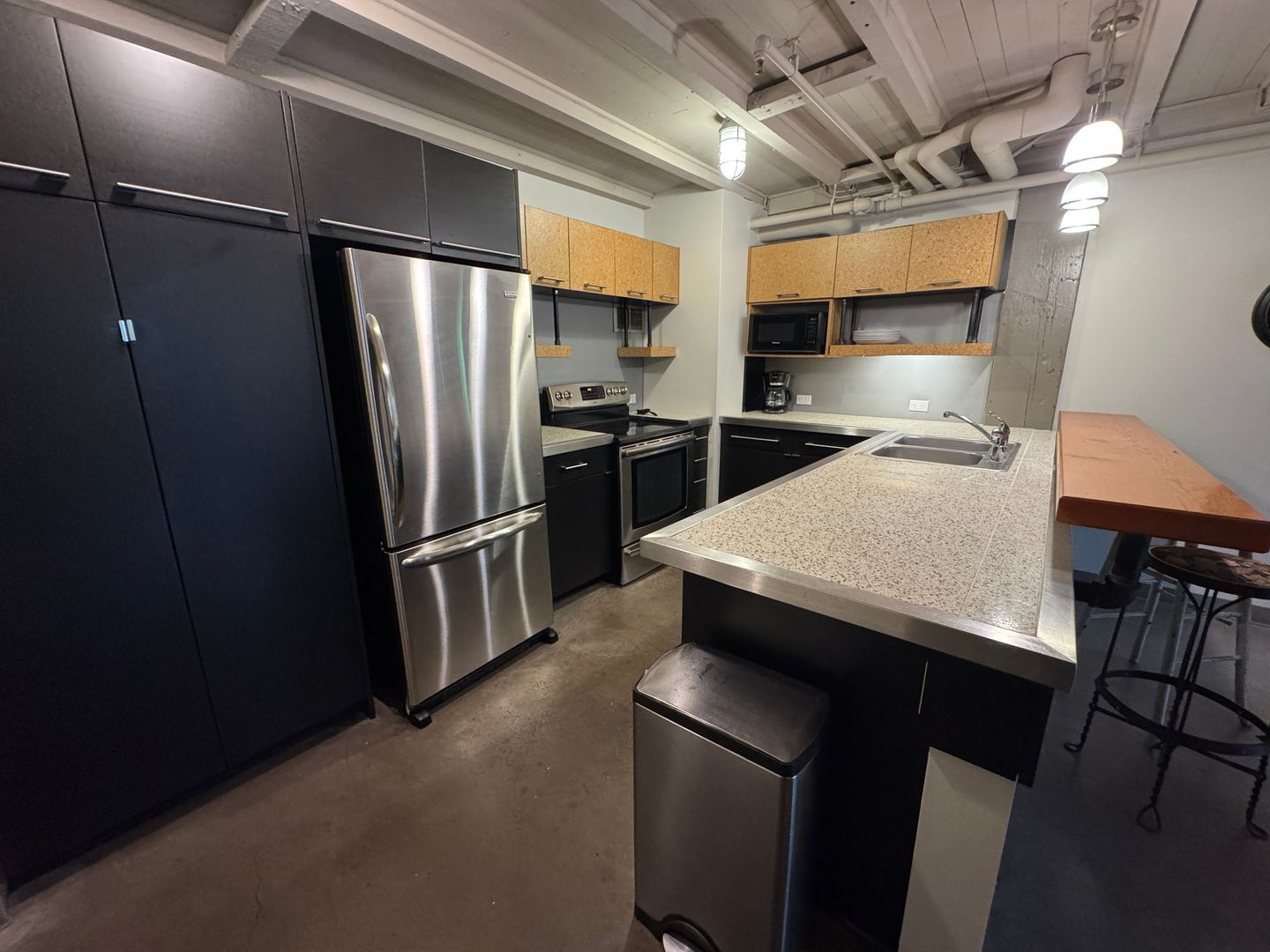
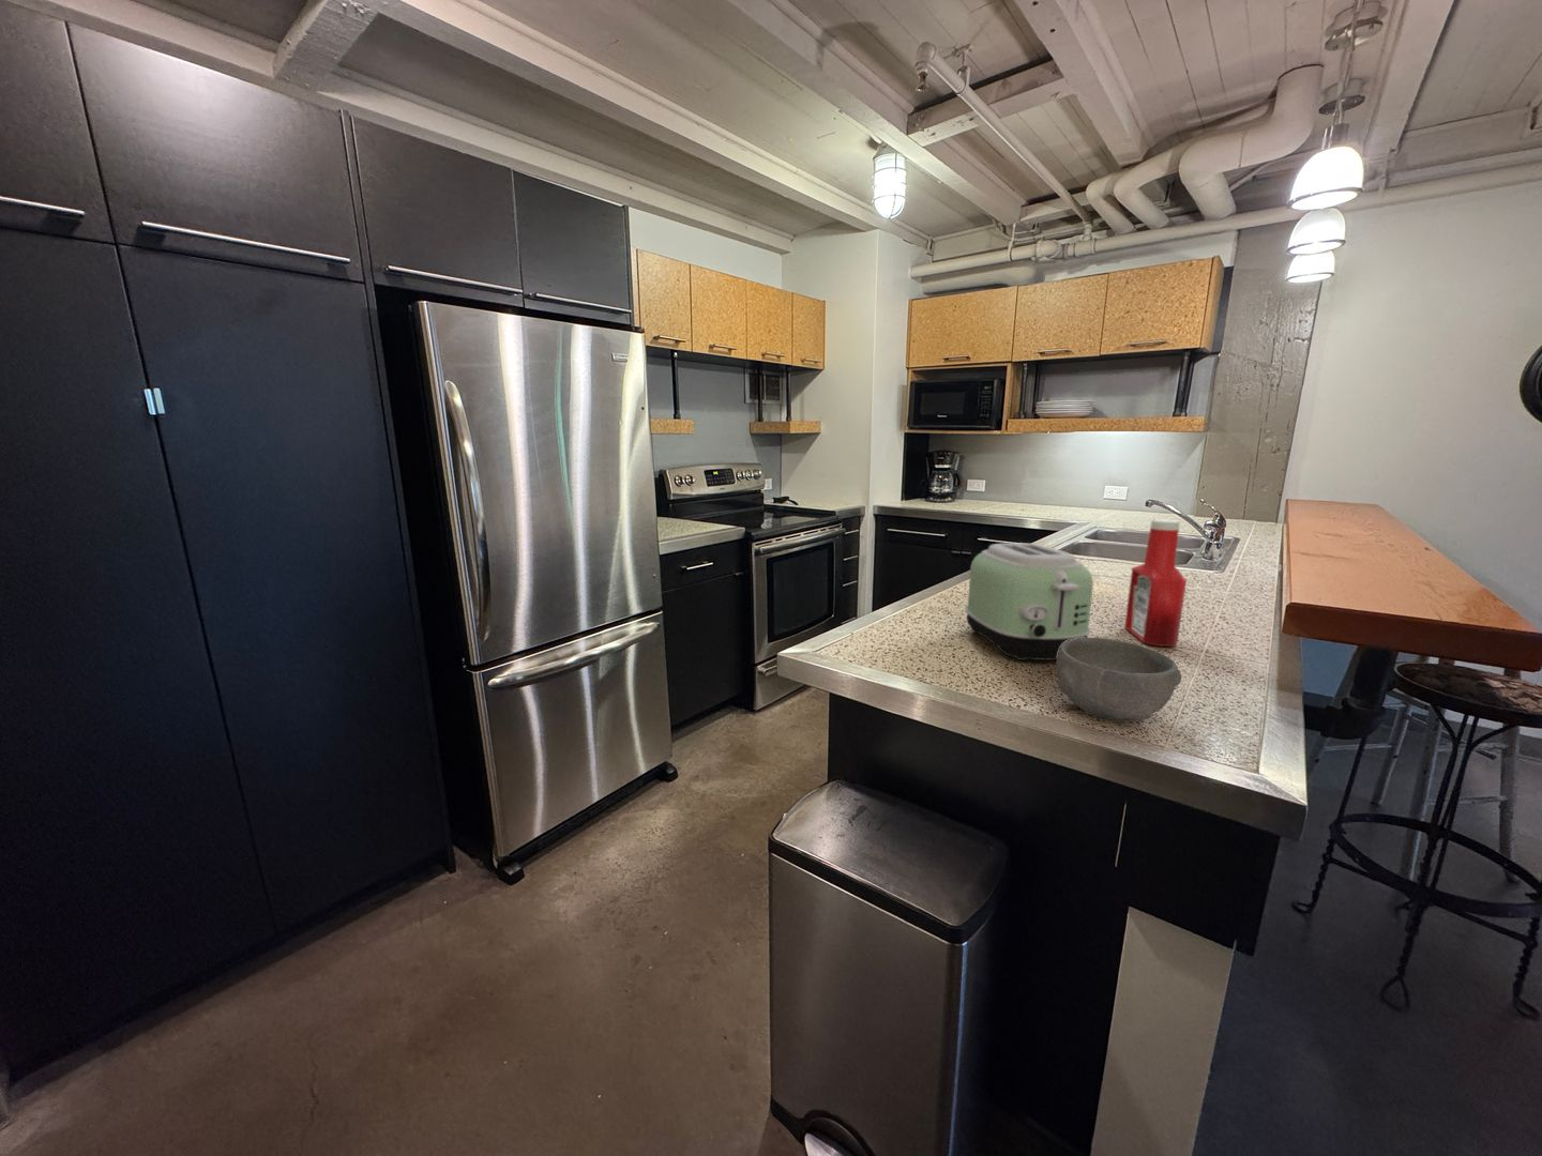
+ bowl [1055,636,1183,722]
+ soap bottle [1123,518,1187,647]
+ toaster [964,542,1094,662]
